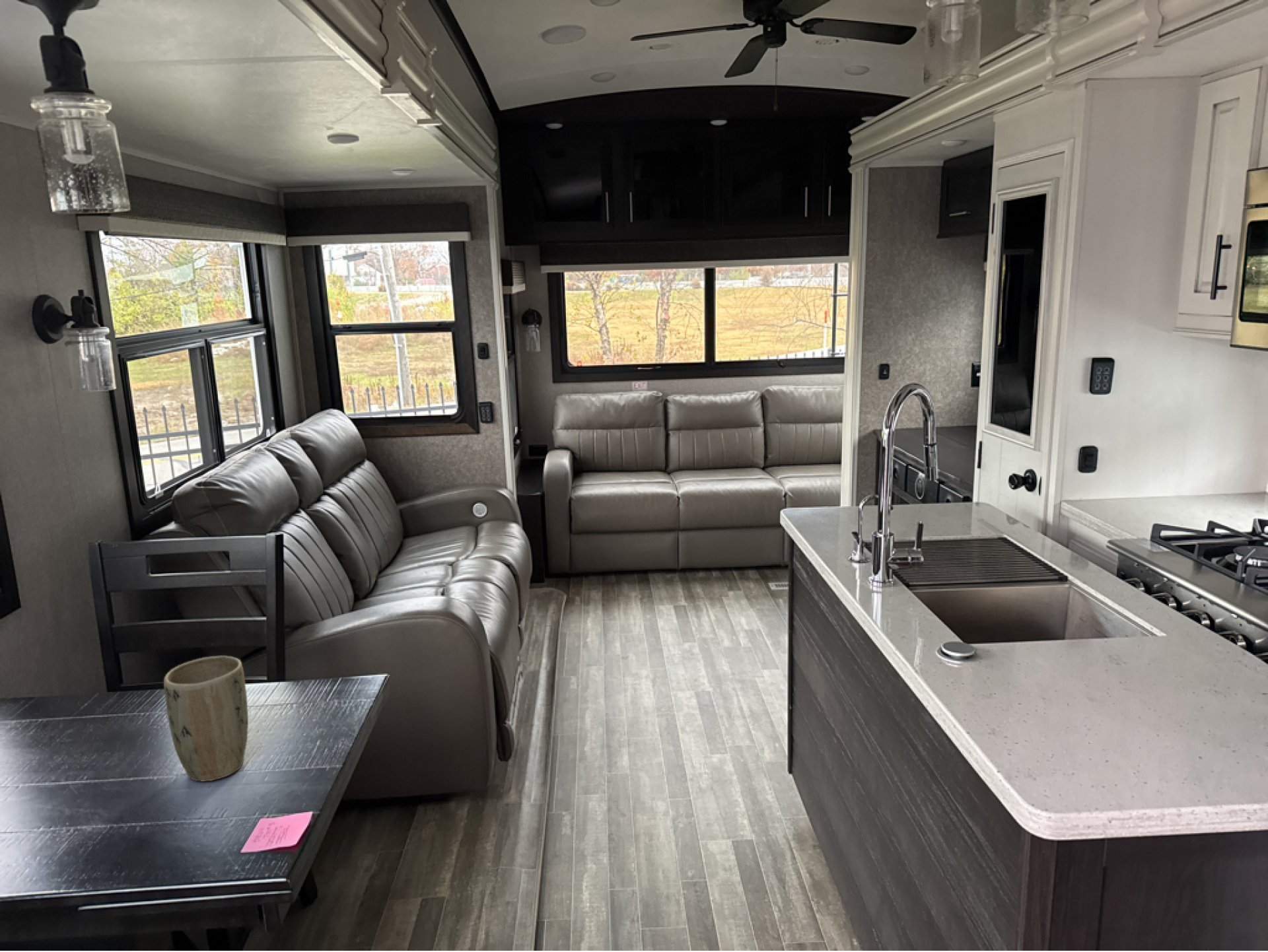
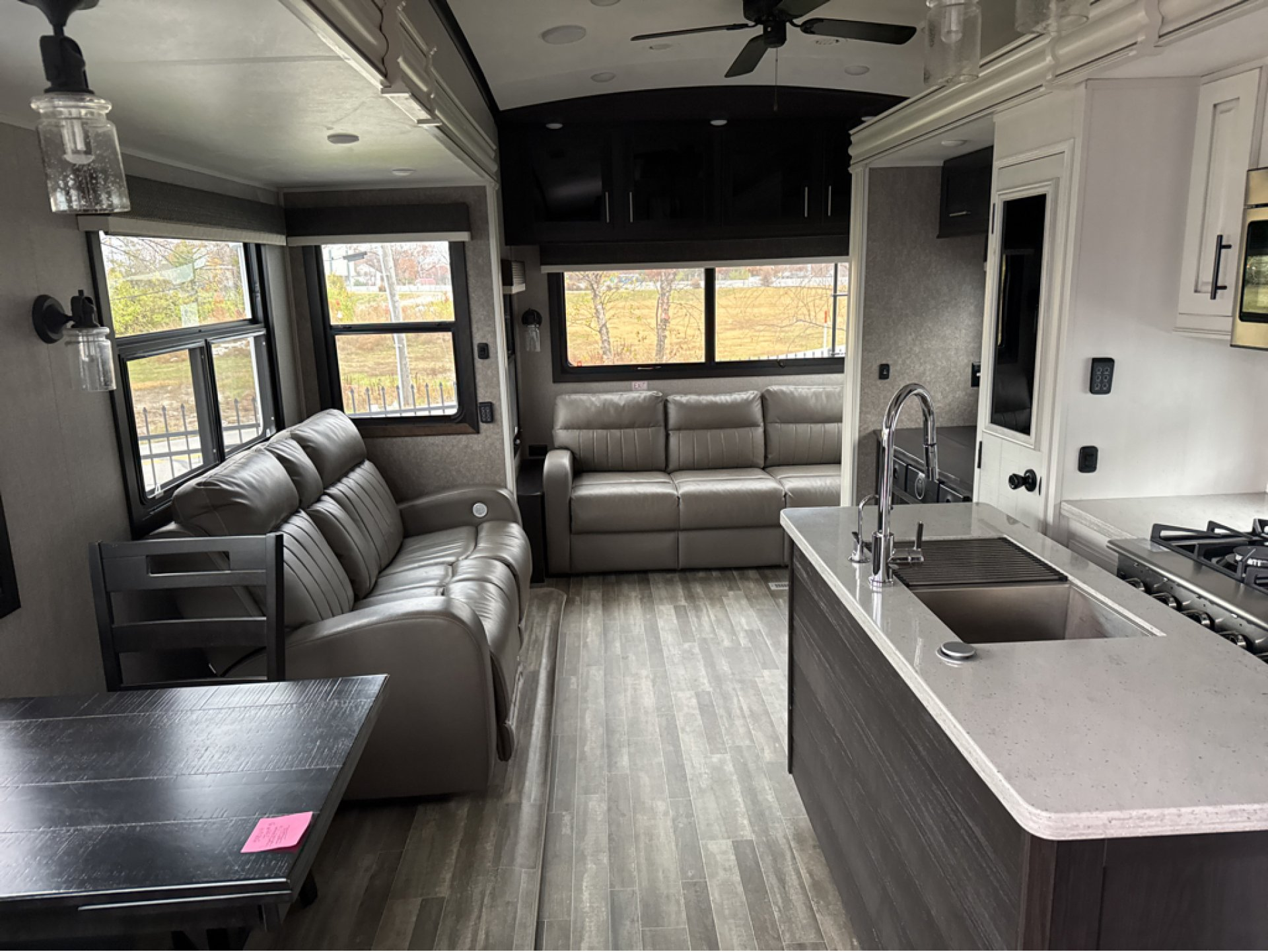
- plant pot [163,655,249,782]
